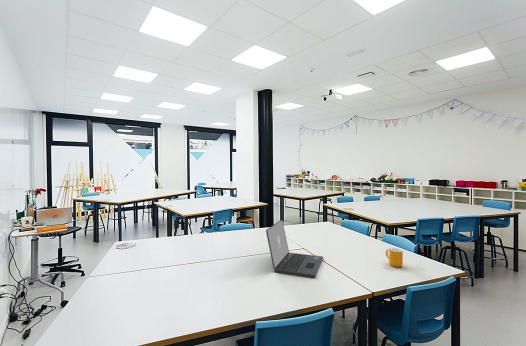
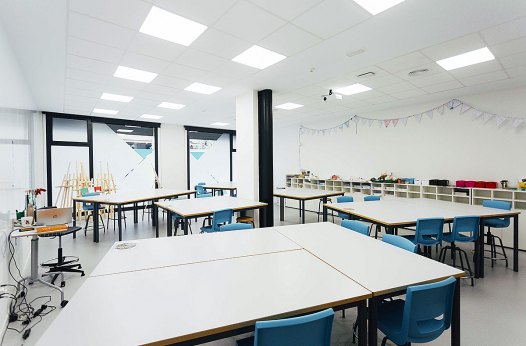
- laptop [265,219,324,279]
- mug [385,247,404,268]
